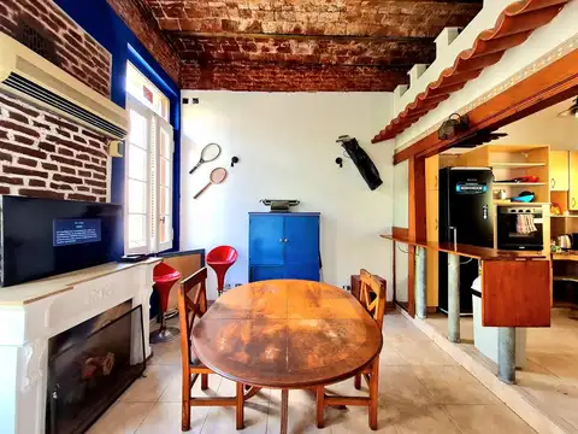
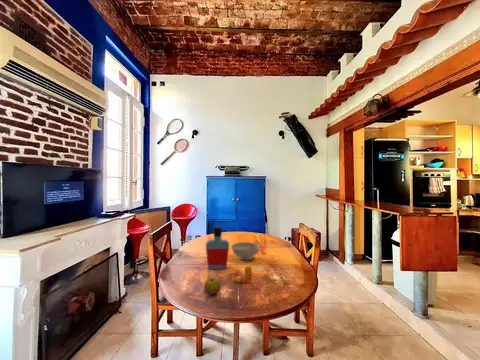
+ pepper shaker [234,264,253,284]
+ bottle [205,225,230,270]
+ apple [203,277,222,295]
+ decorative bowl [230,241,261,261]
